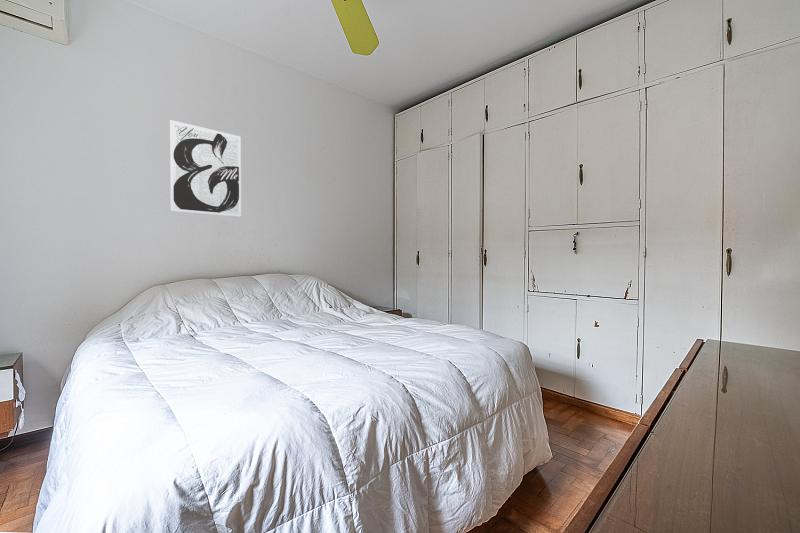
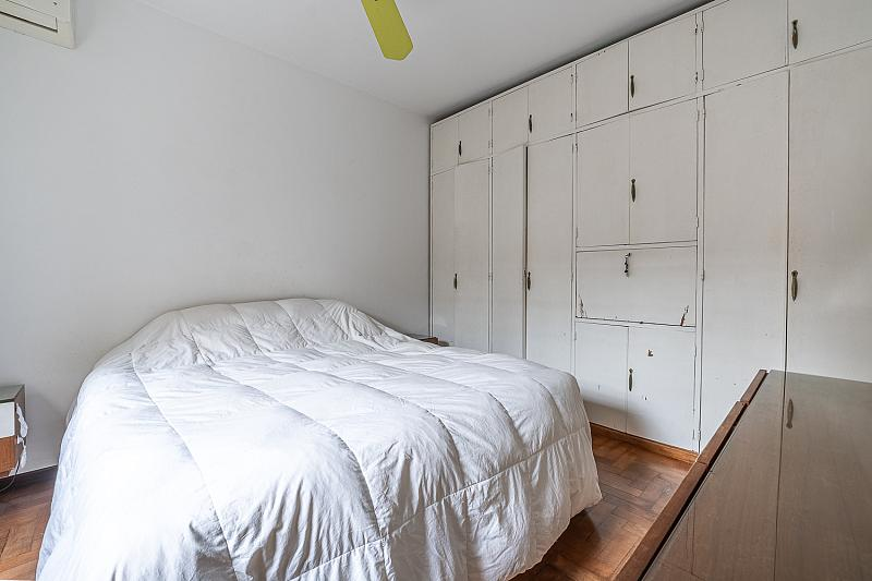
- wall art [169,119,242,217]
